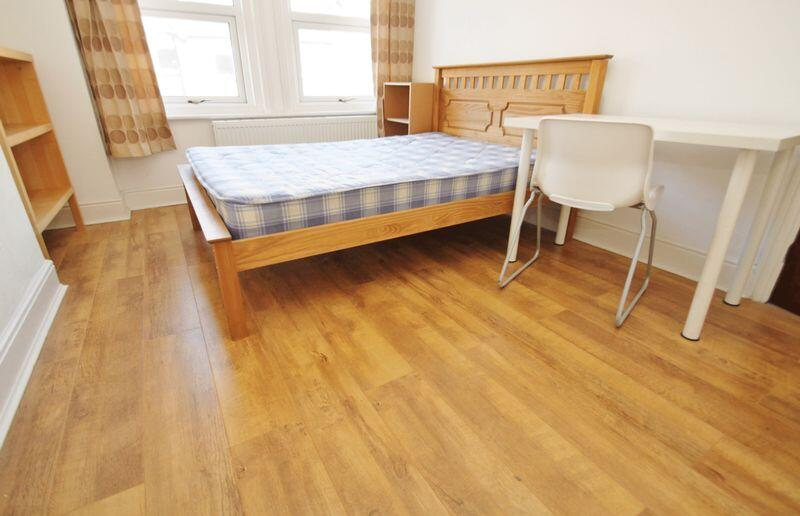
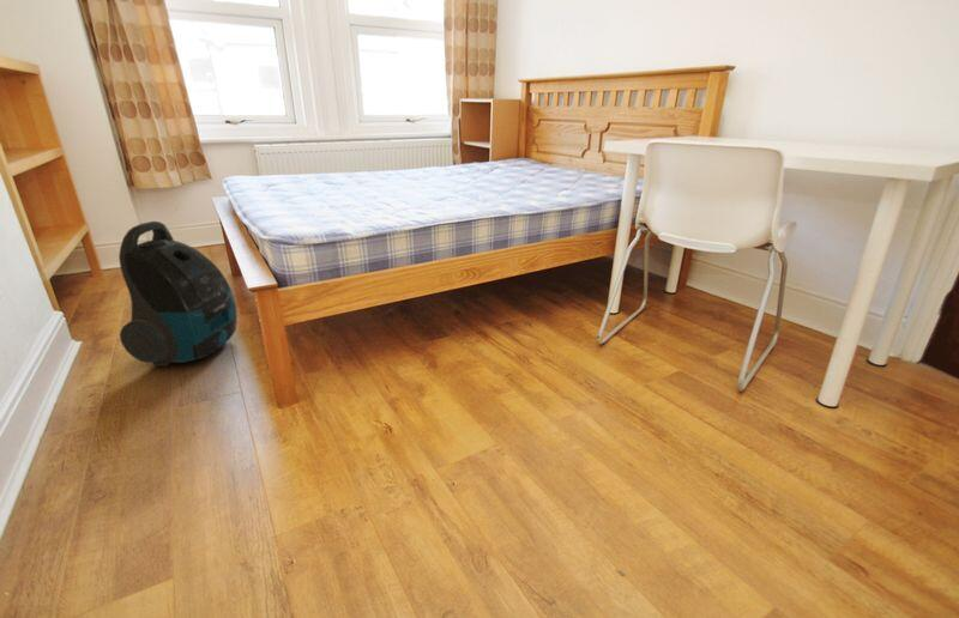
+ vacuum cleaner [117,220,239,368]
